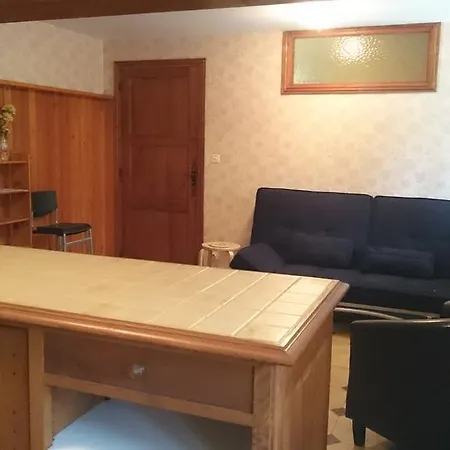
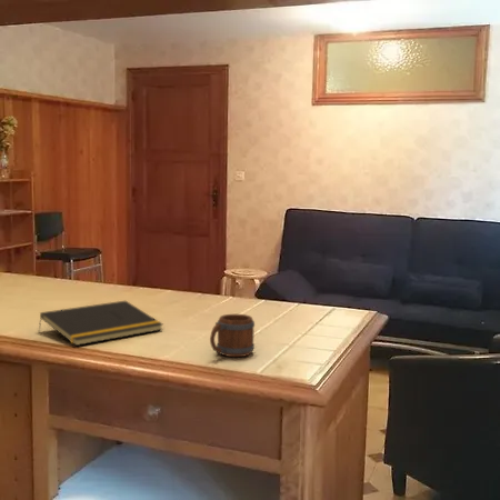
+ mug [209,313,256,358]
+ notepad [37,300,164,347]
